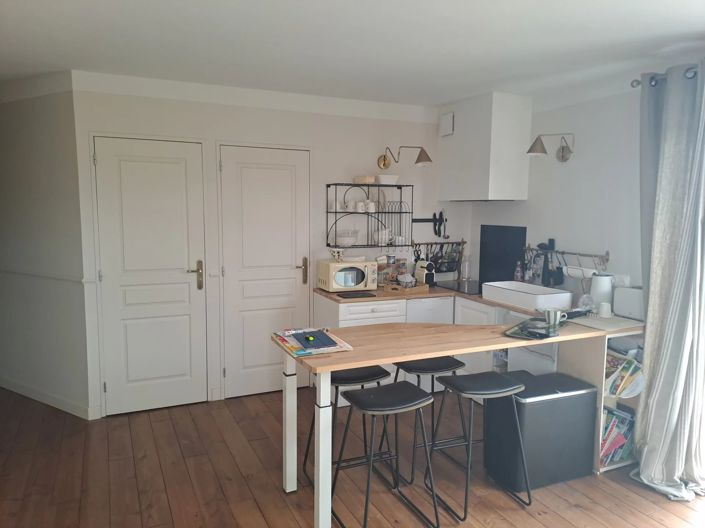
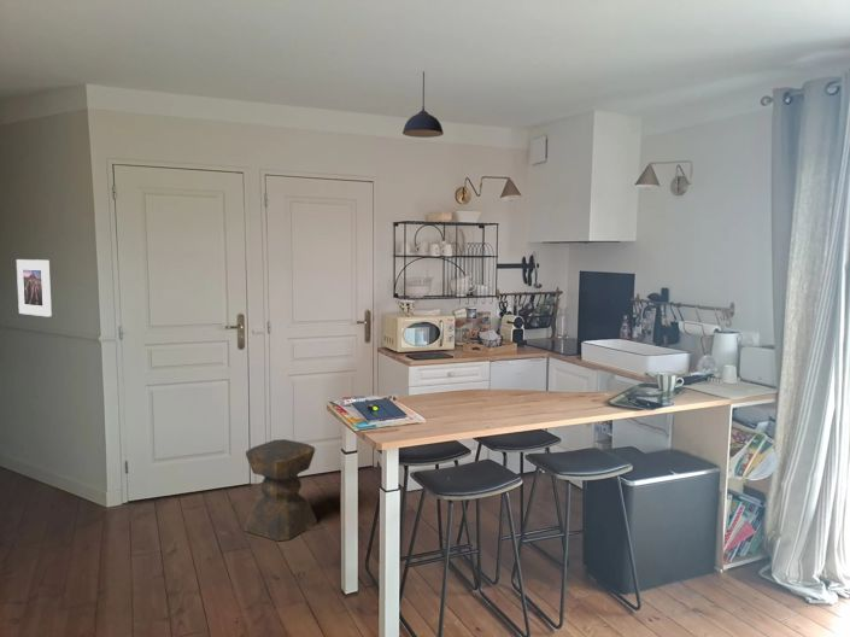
+ stool [244,438,318,542]
+ pendant light [401,70,445,139]
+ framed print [16,258,53,317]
